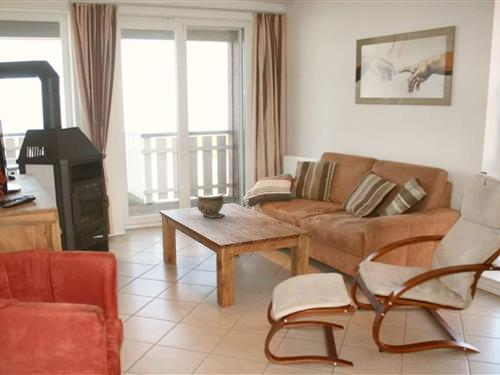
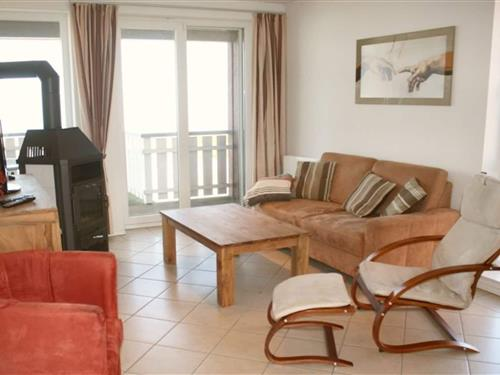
- decorative bowl [193,192,227,219]
